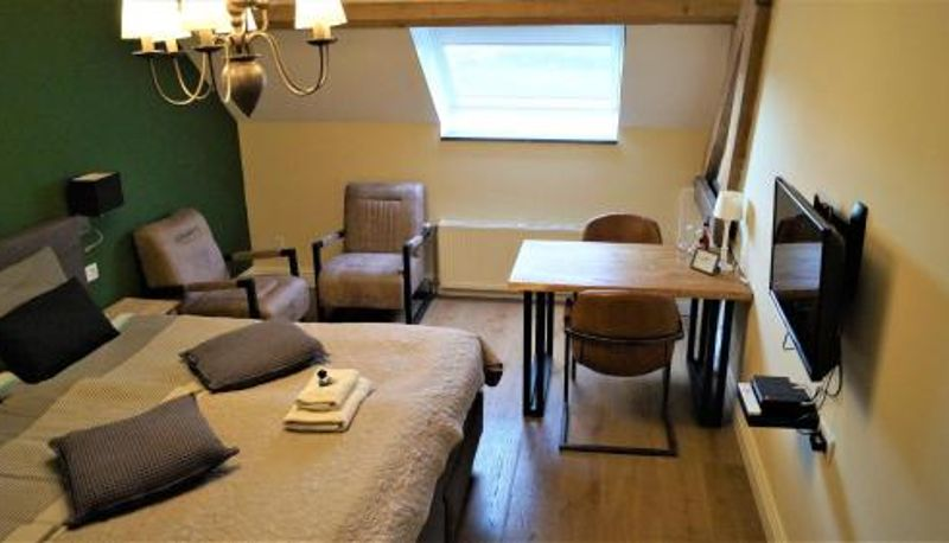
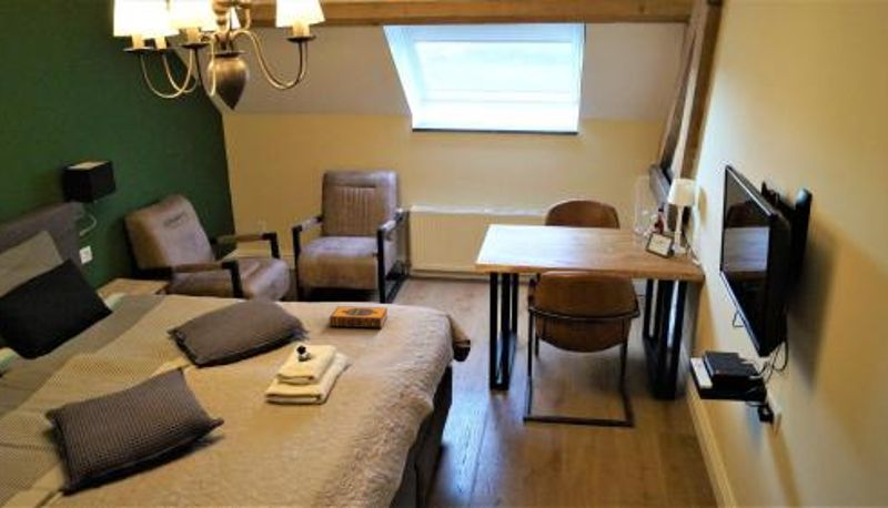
+ hardback book [327,305,389,329]
